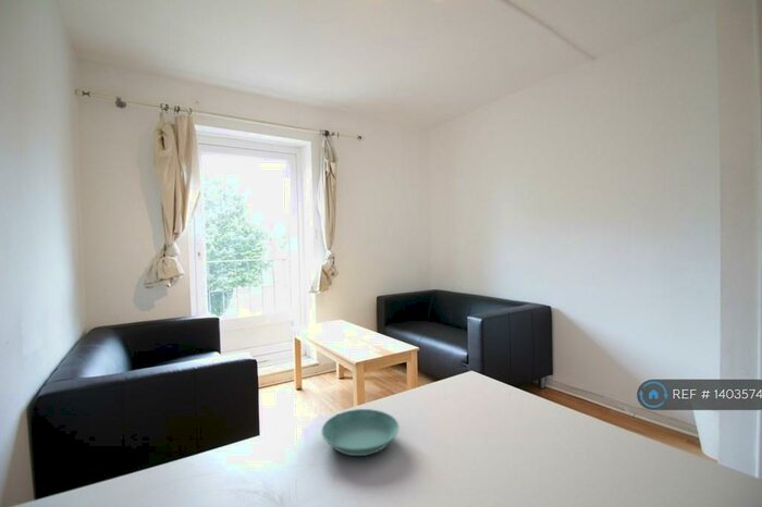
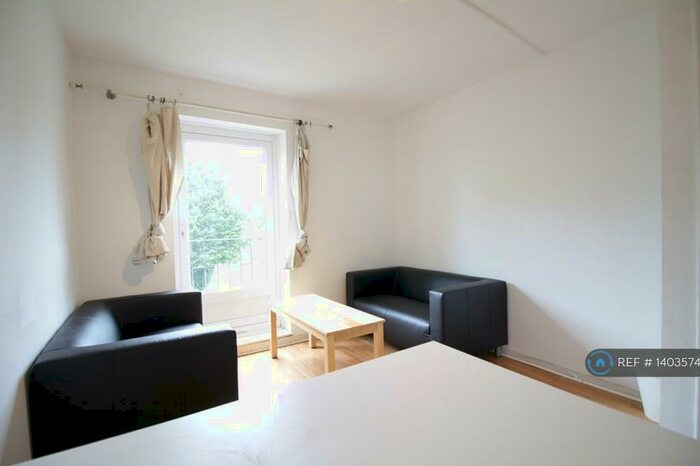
- saucer [320,408,401,457]
